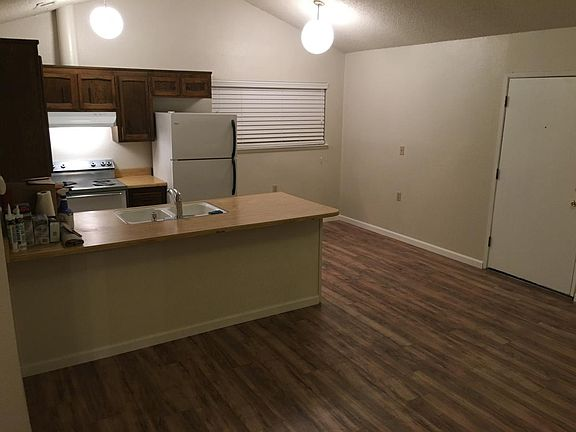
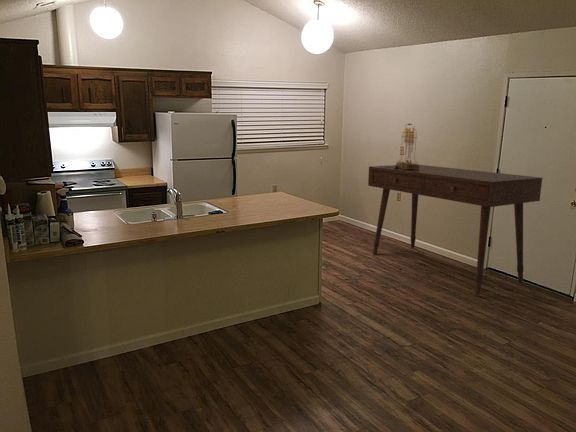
+ table lamp [382,122,420,170]
+ desk [367,164,544,295]
